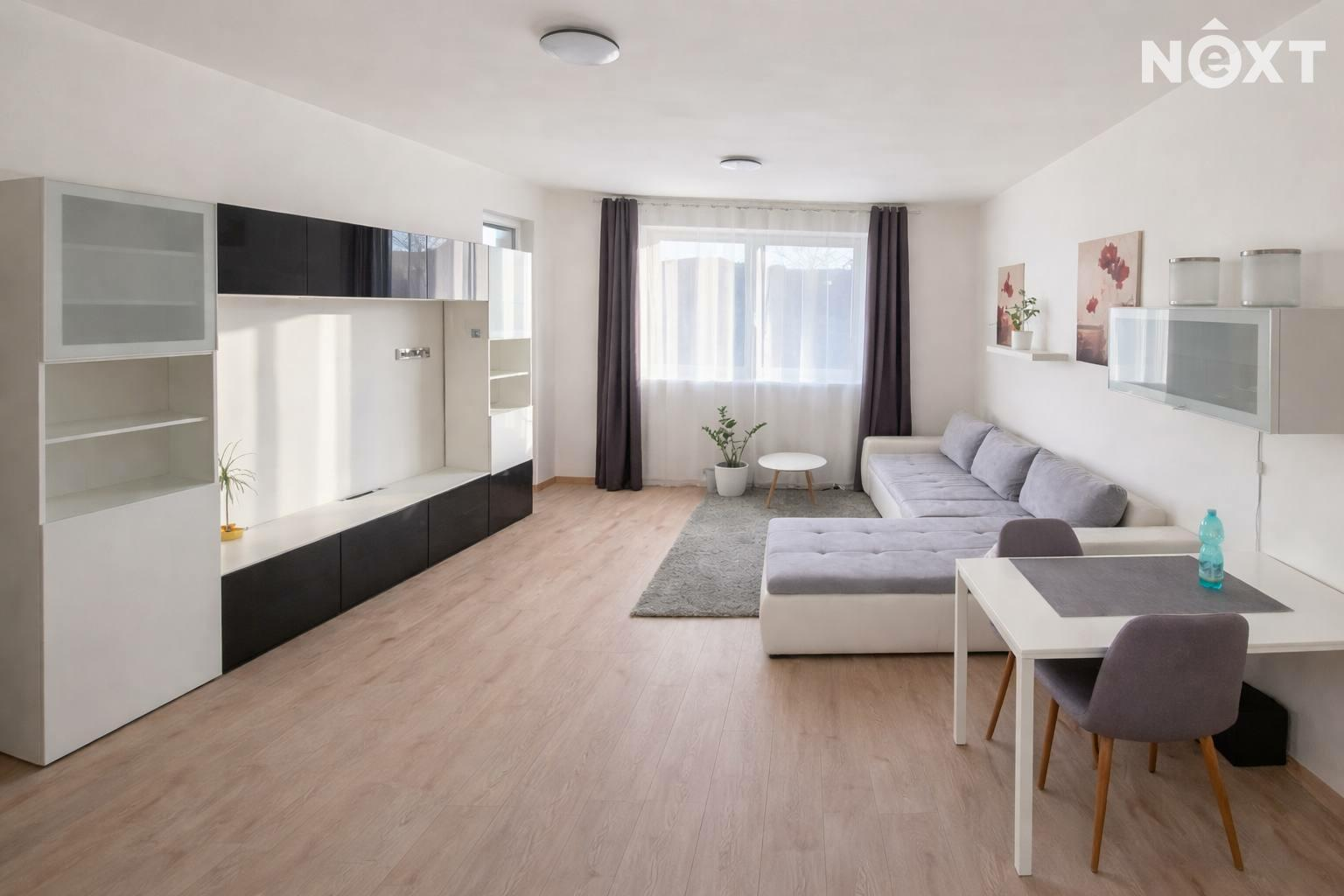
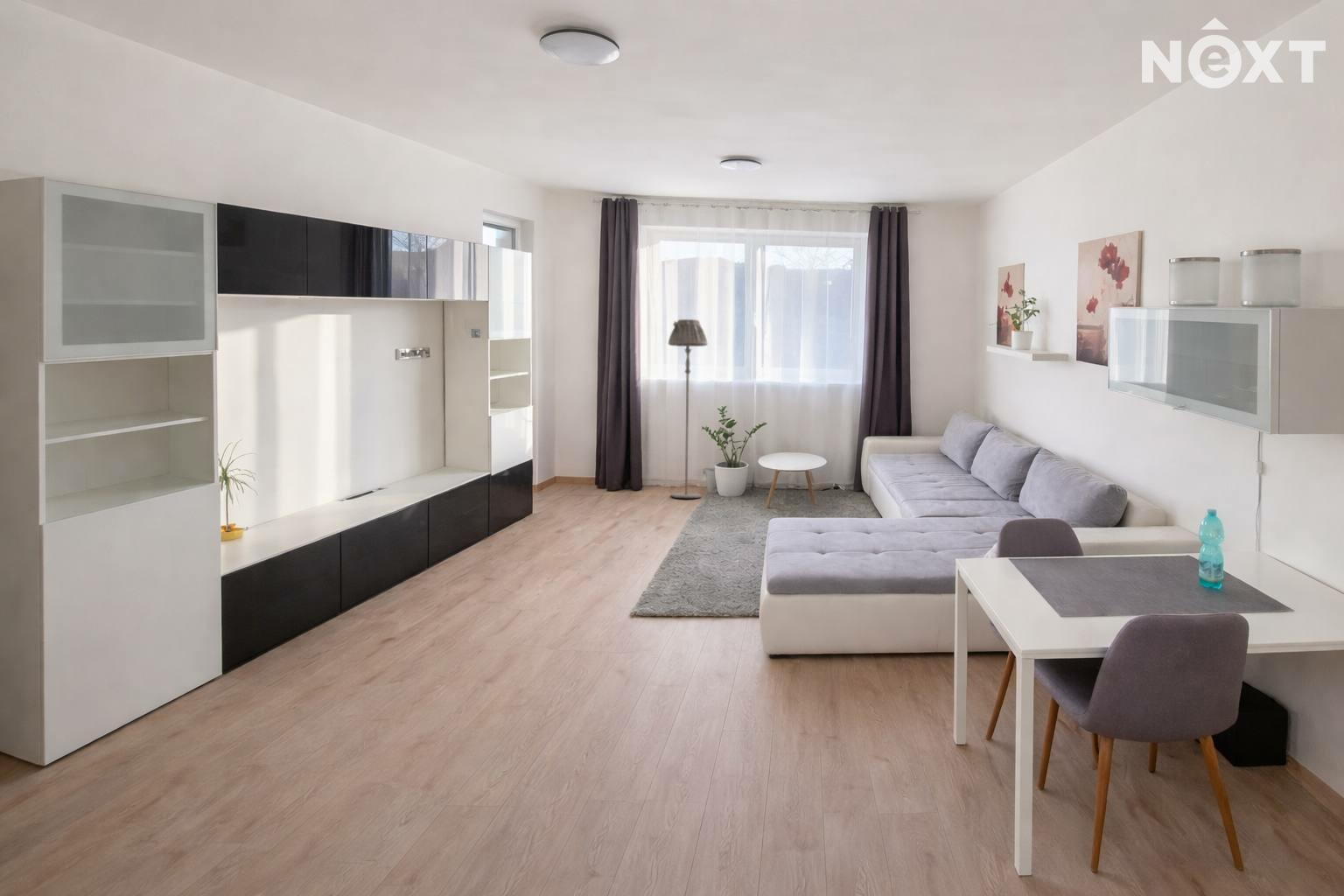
+ floor lamp [668,318,709,499]
